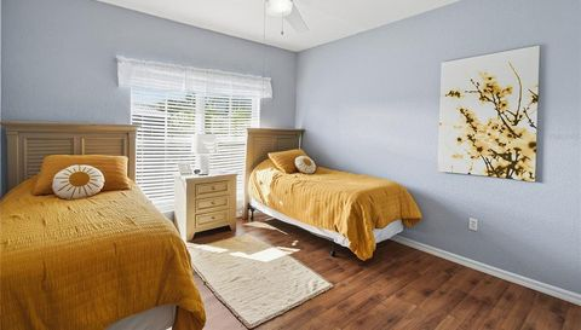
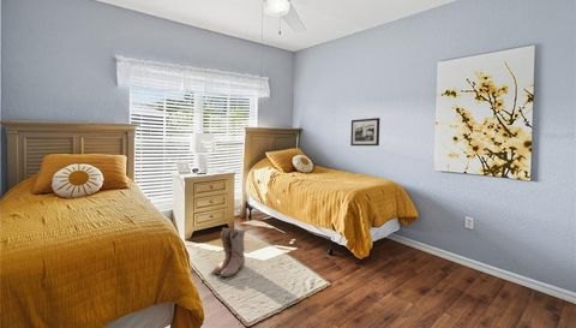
+ picture frame [349,117,382,147]
+ boots [210,227,246,278]
